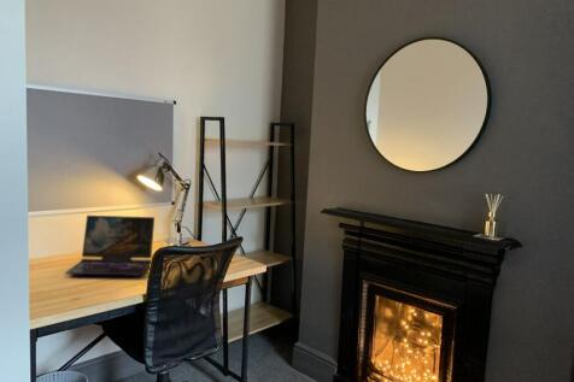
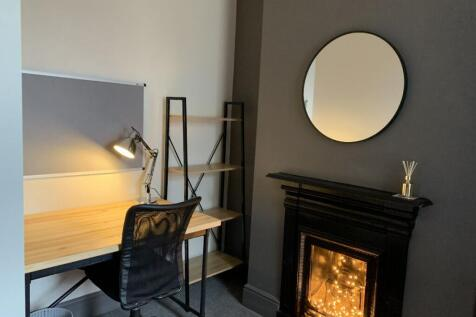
- laptop [64,214,156,277]
